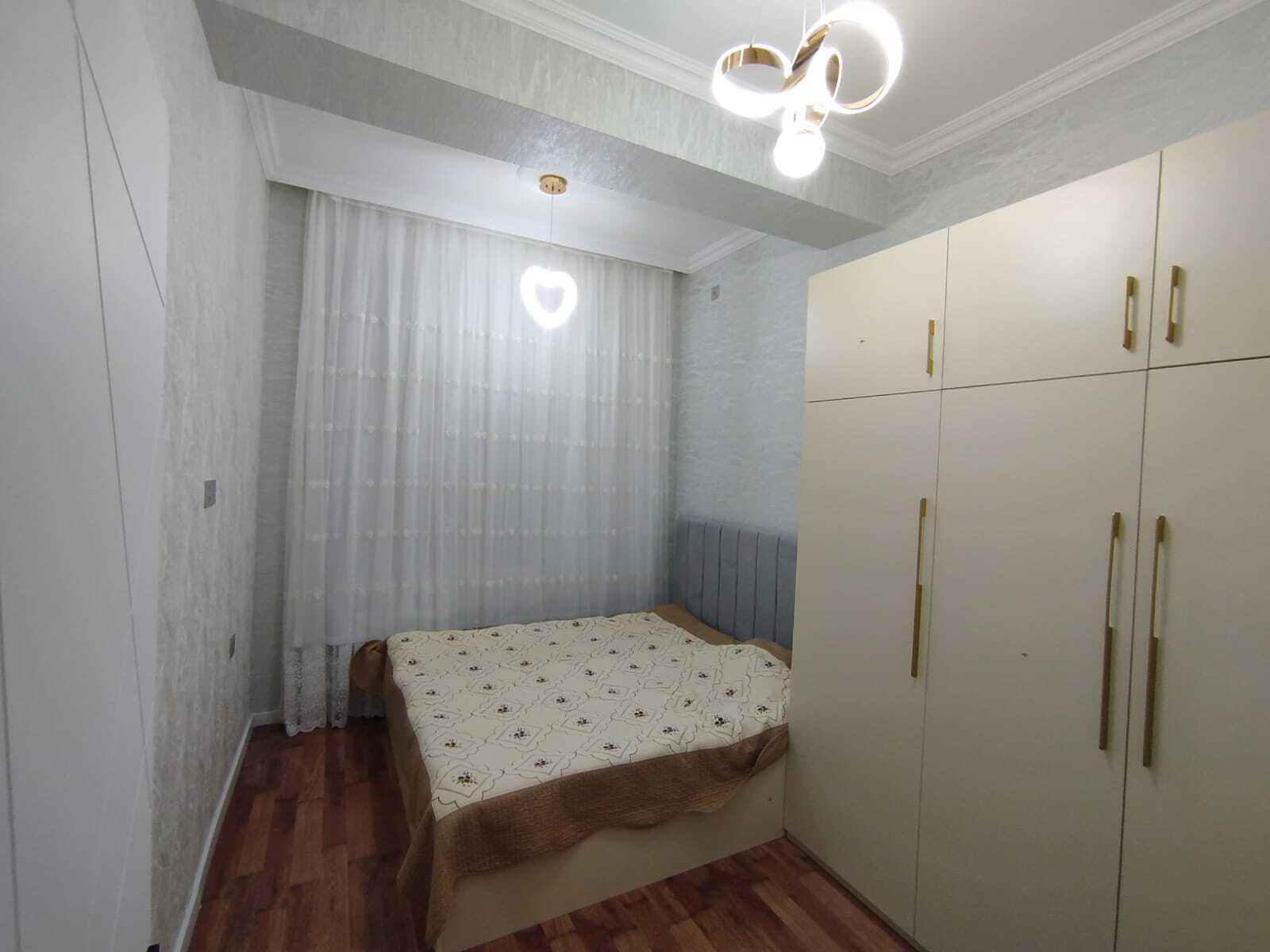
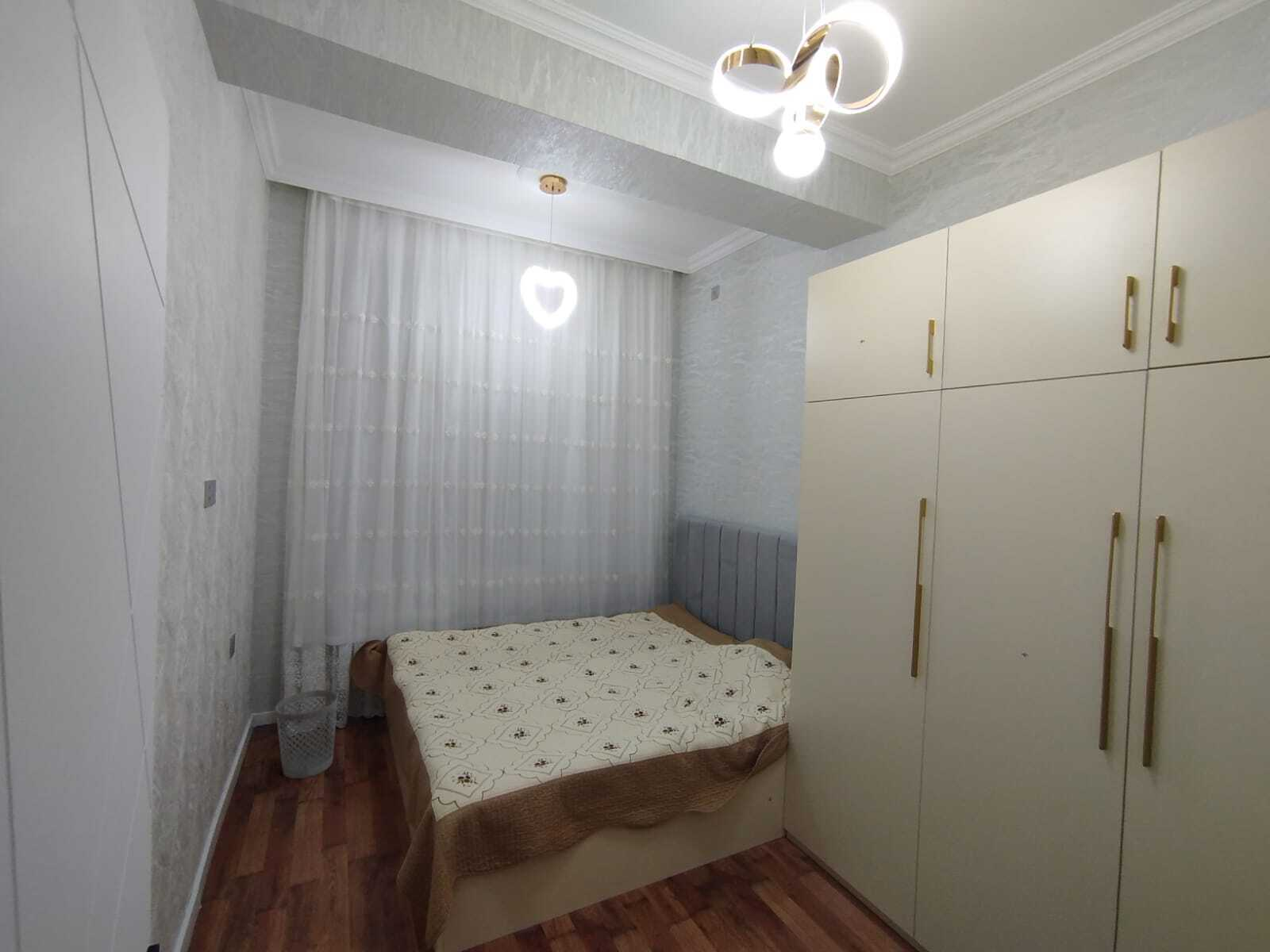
+ wastebasket [275,689,339,779]
